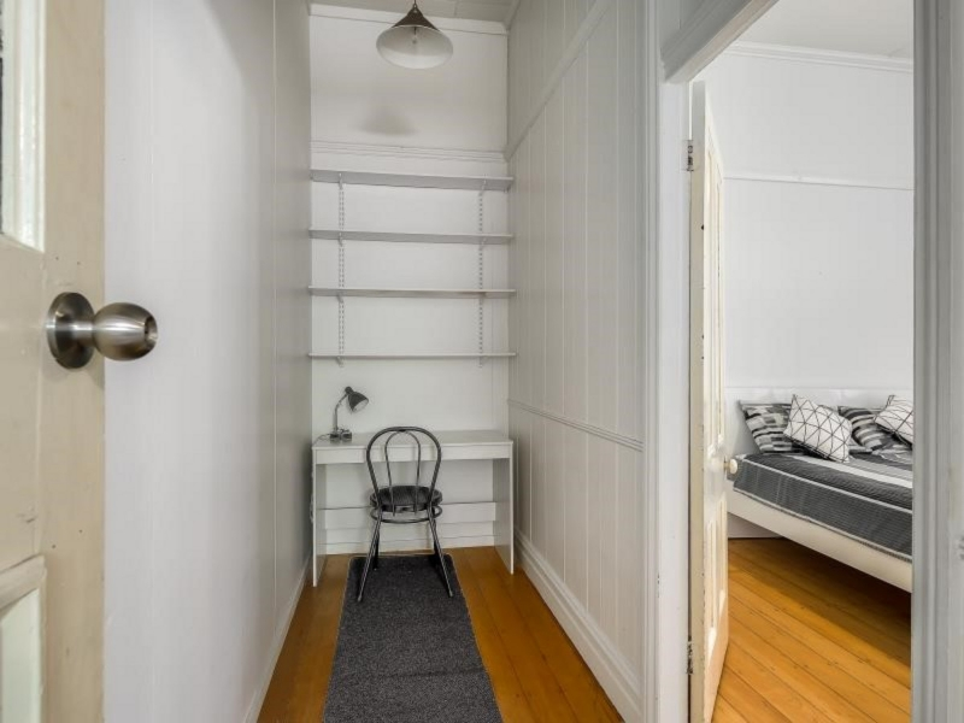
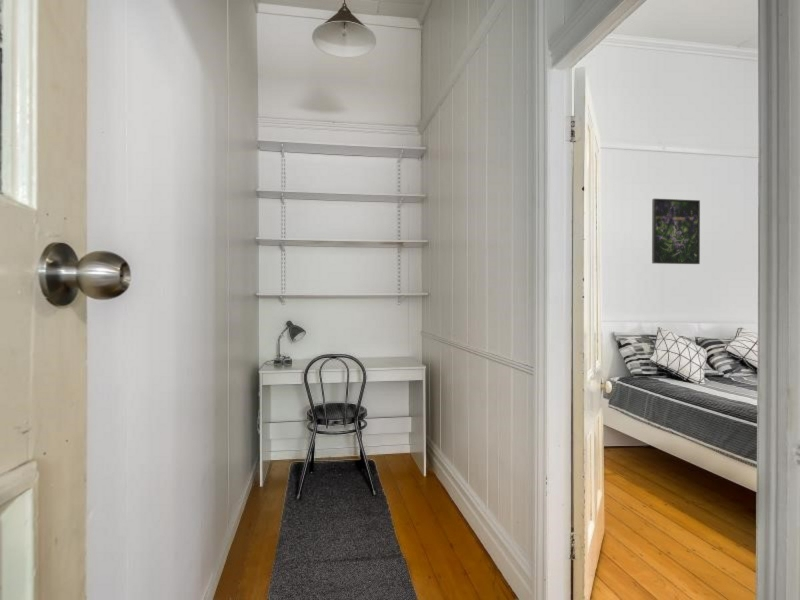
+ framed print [651,198,701,265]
